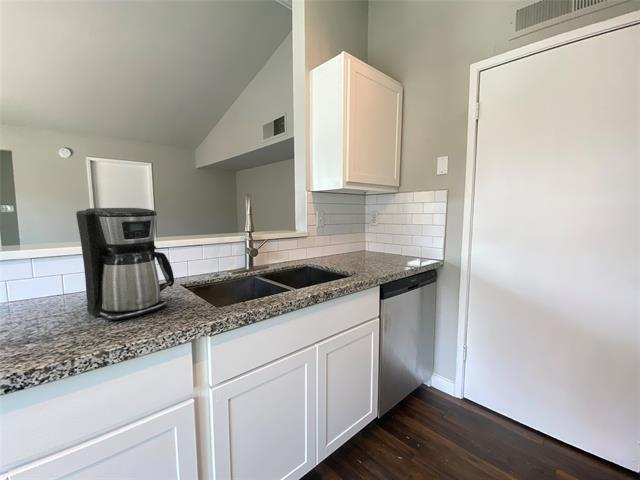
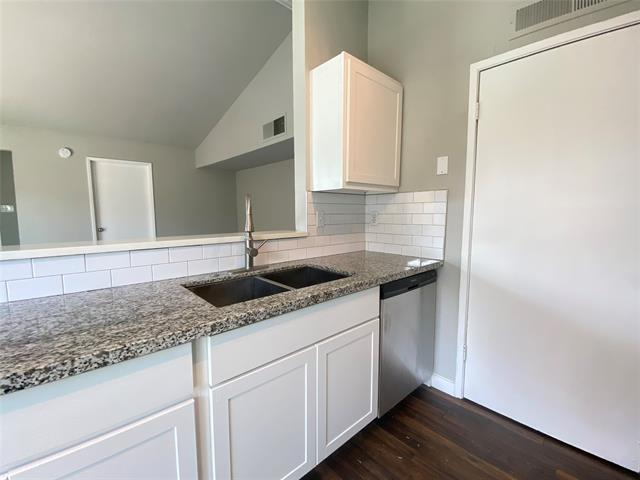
- coffee maker [75,207,175,321]
